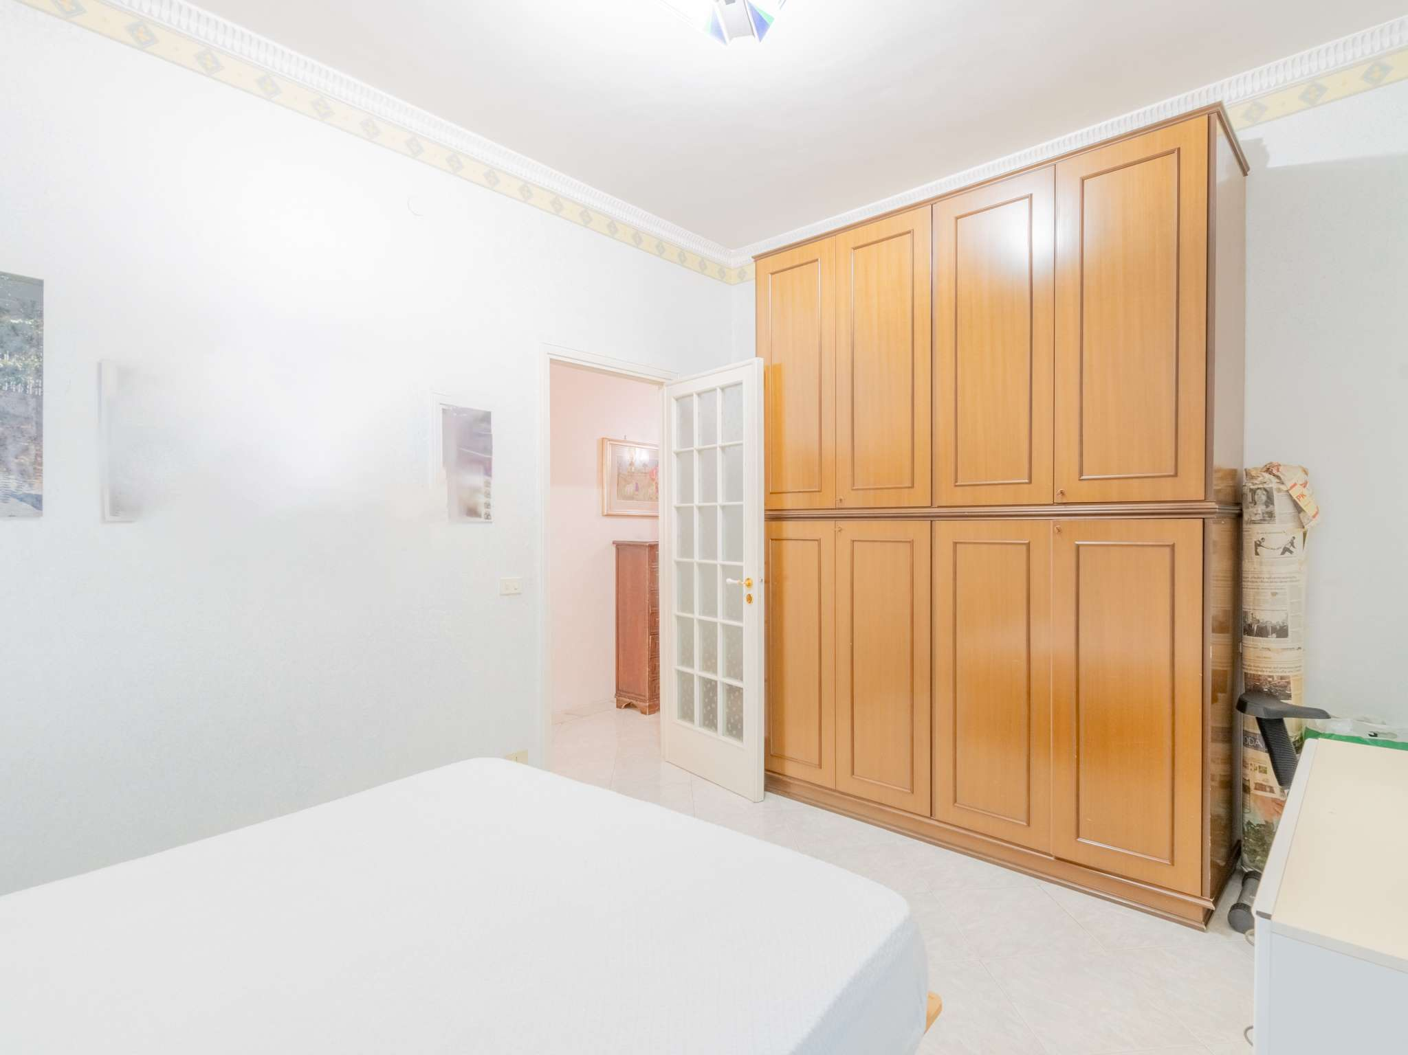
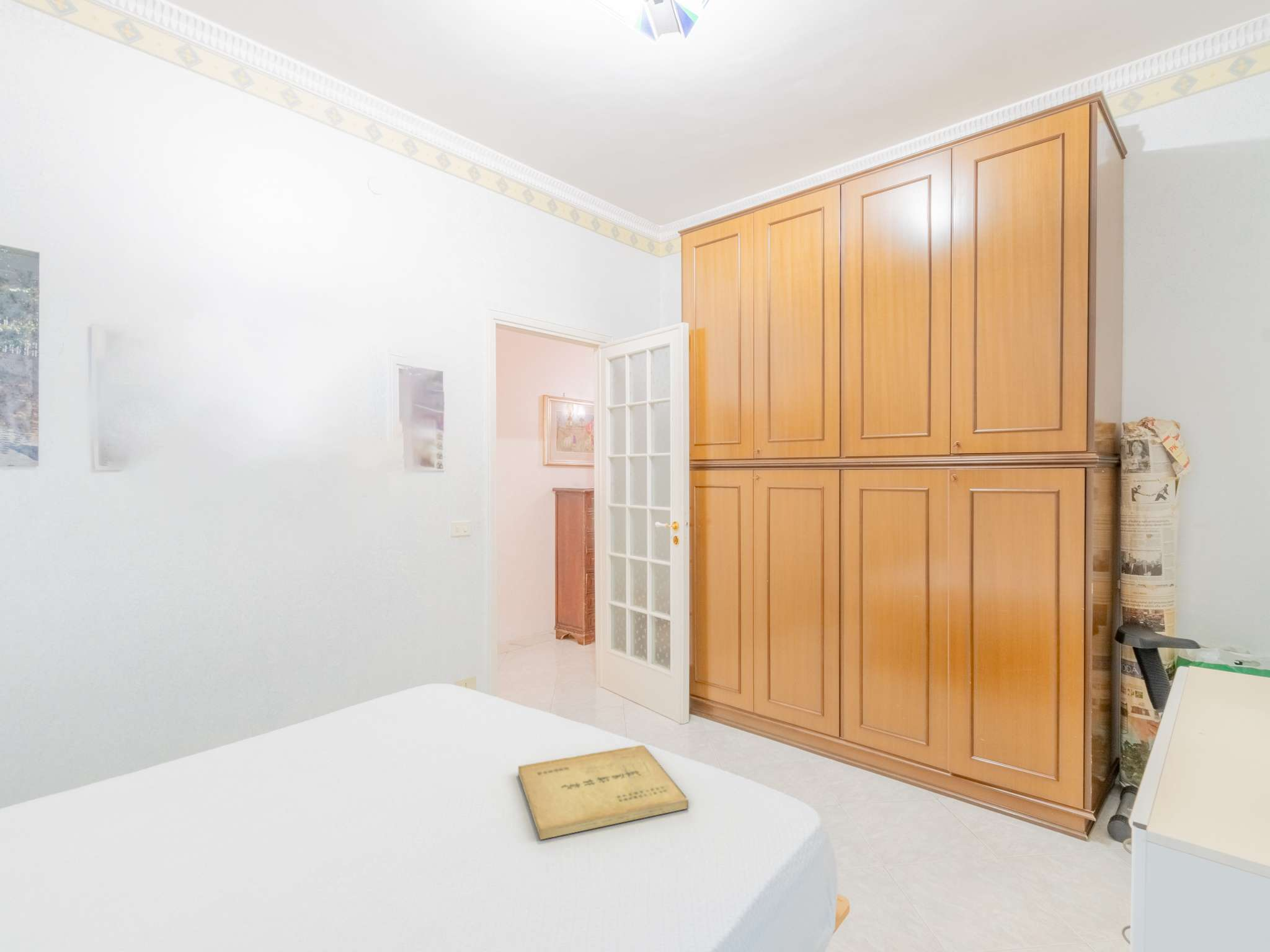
+ book [518,744,689,840]
